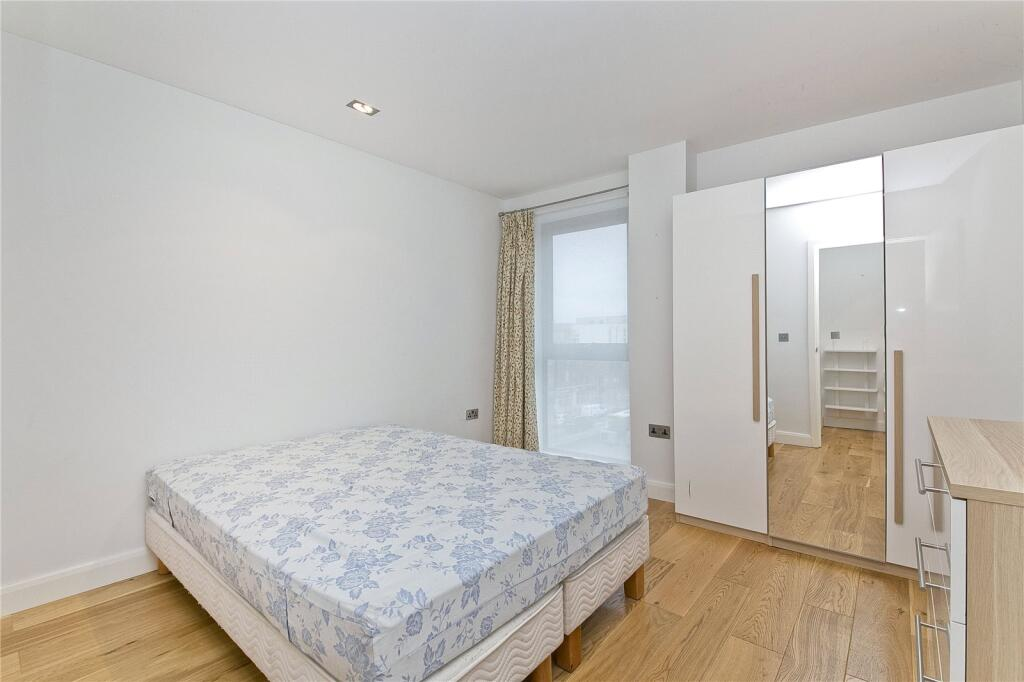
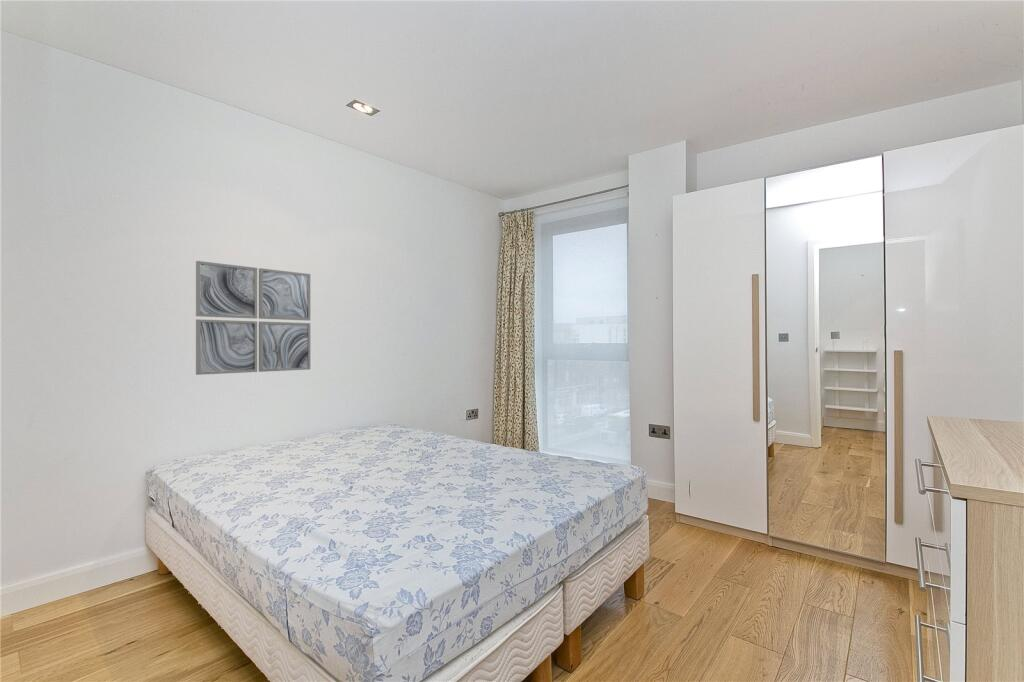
+ wall art [195,260,311,376]
